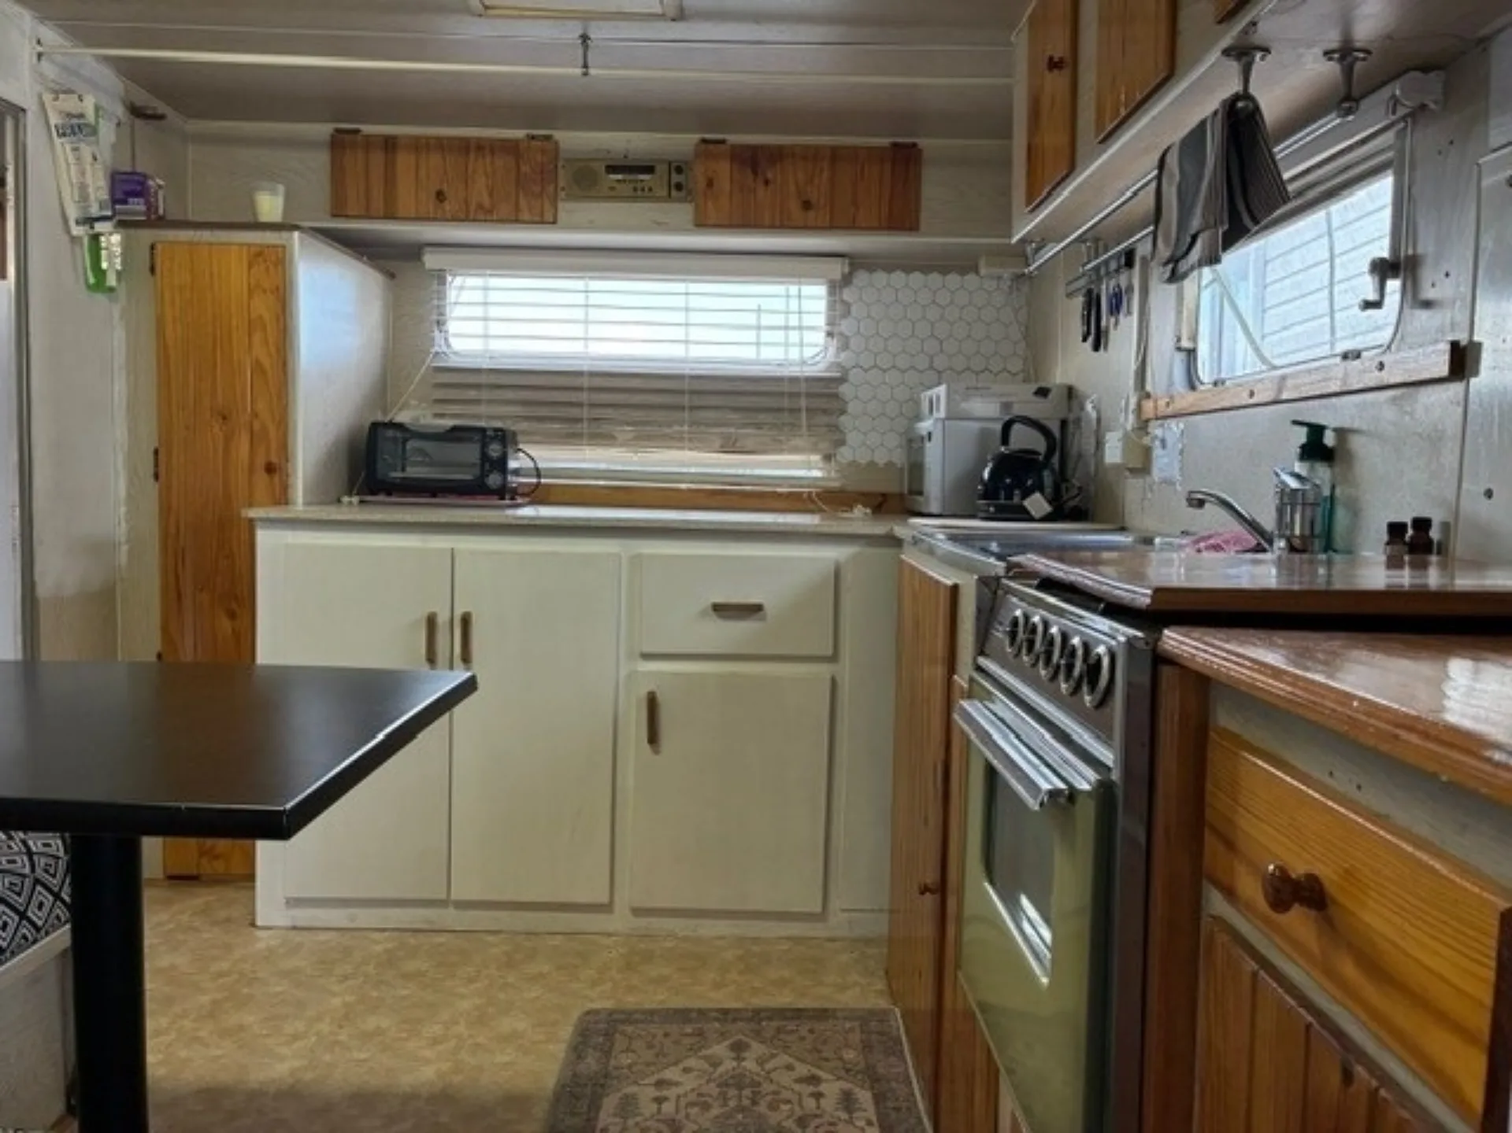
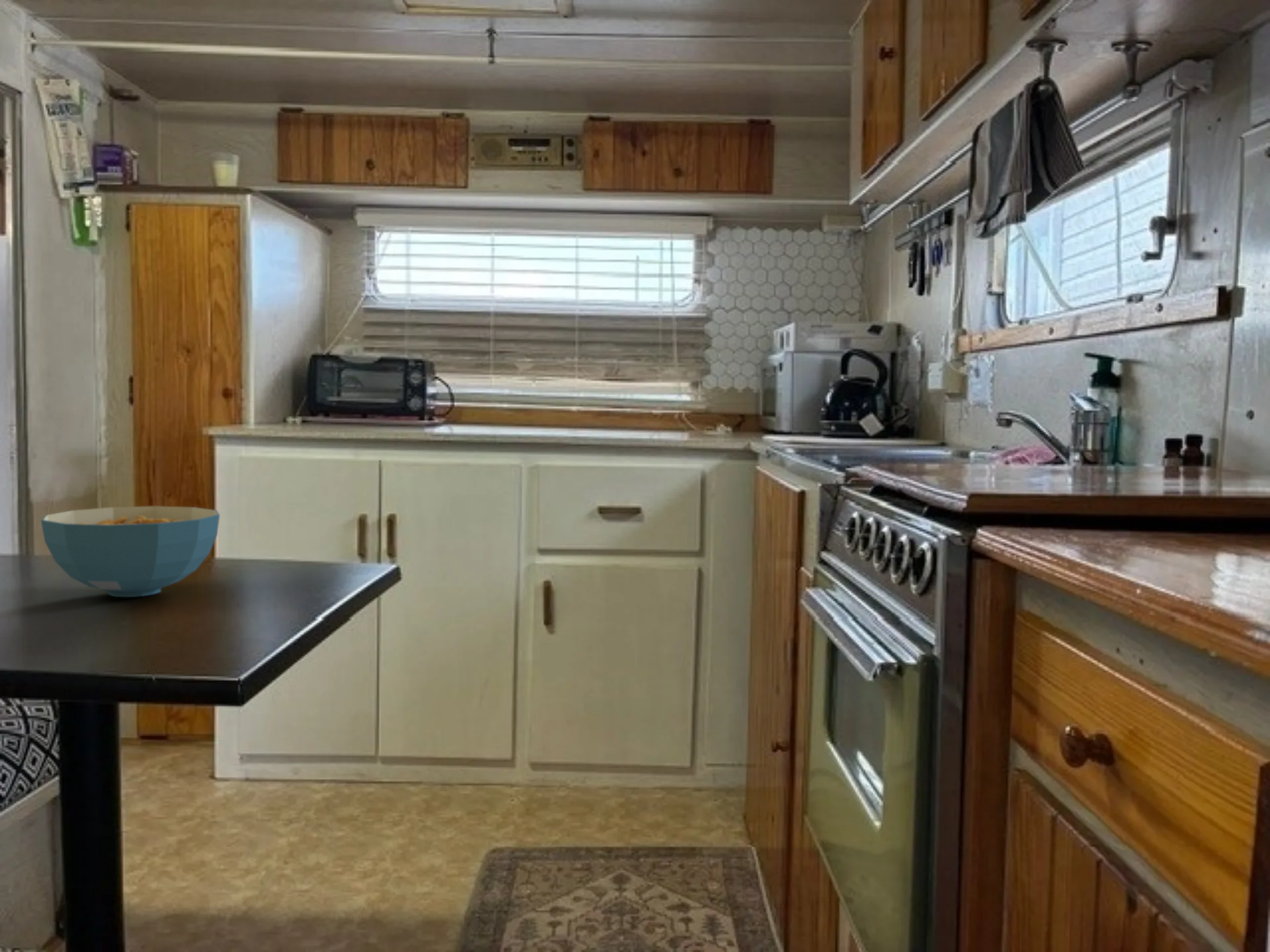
+ cereal bowl [40,506,220,598]
